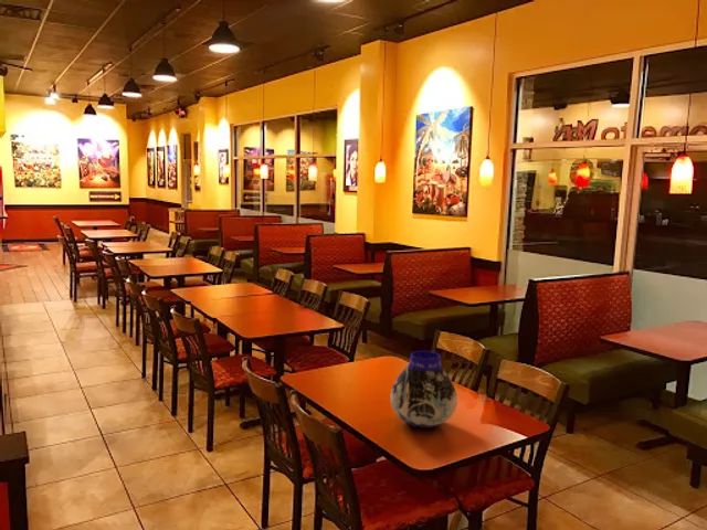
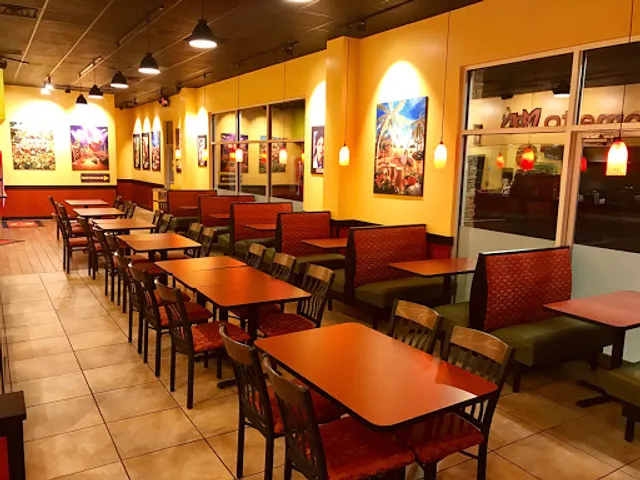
- vase [390,350,458,430]
